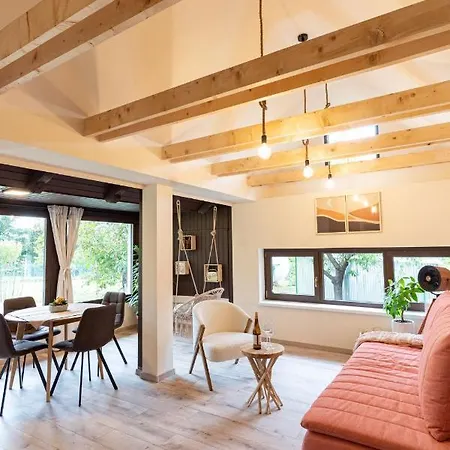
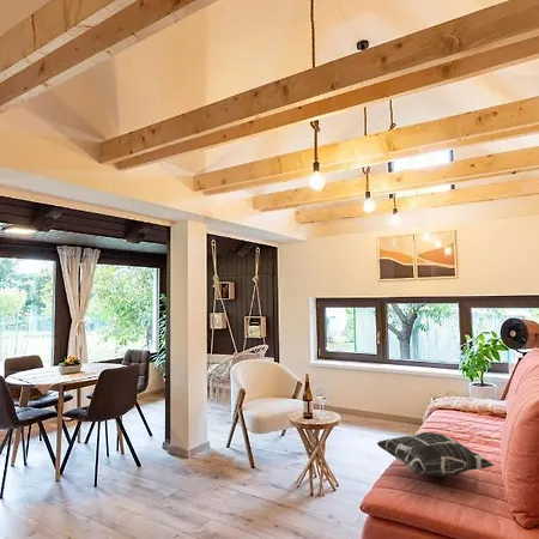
+ decorative pillow [376,431,496,478]
